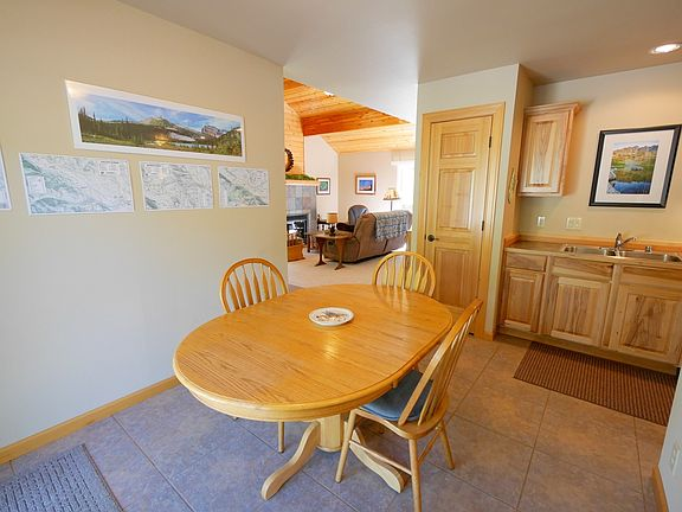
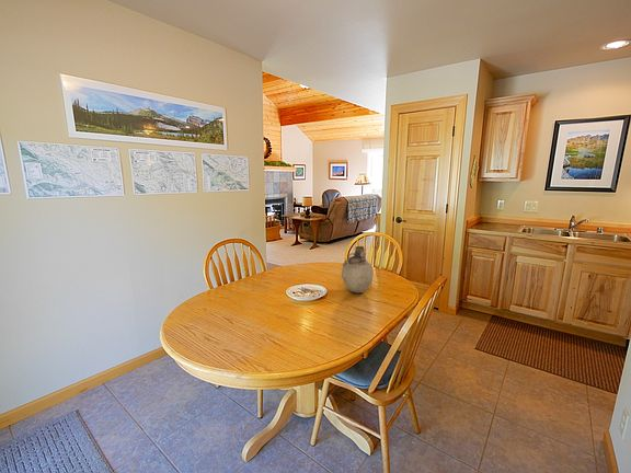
+ vase [341,245,375,293]
